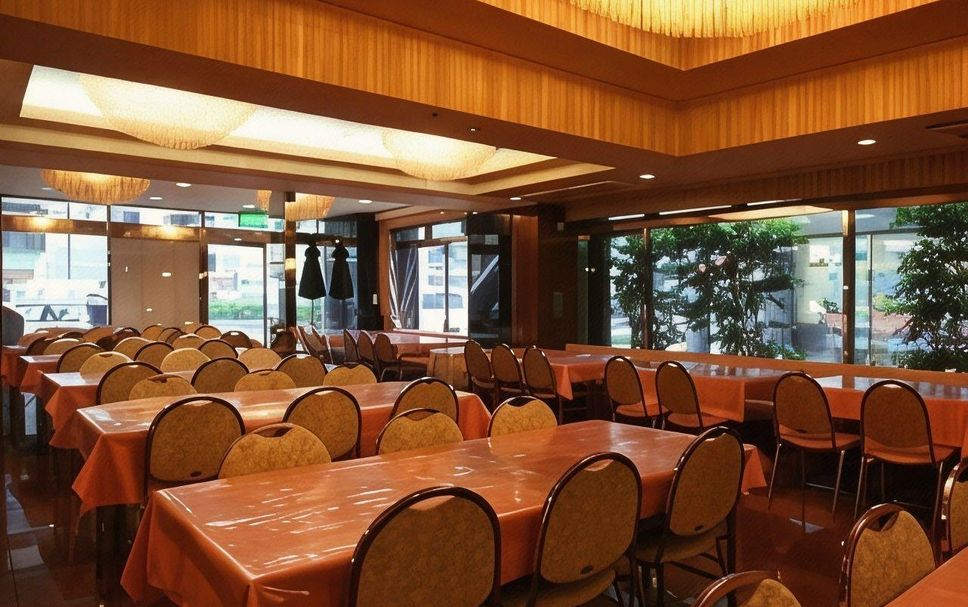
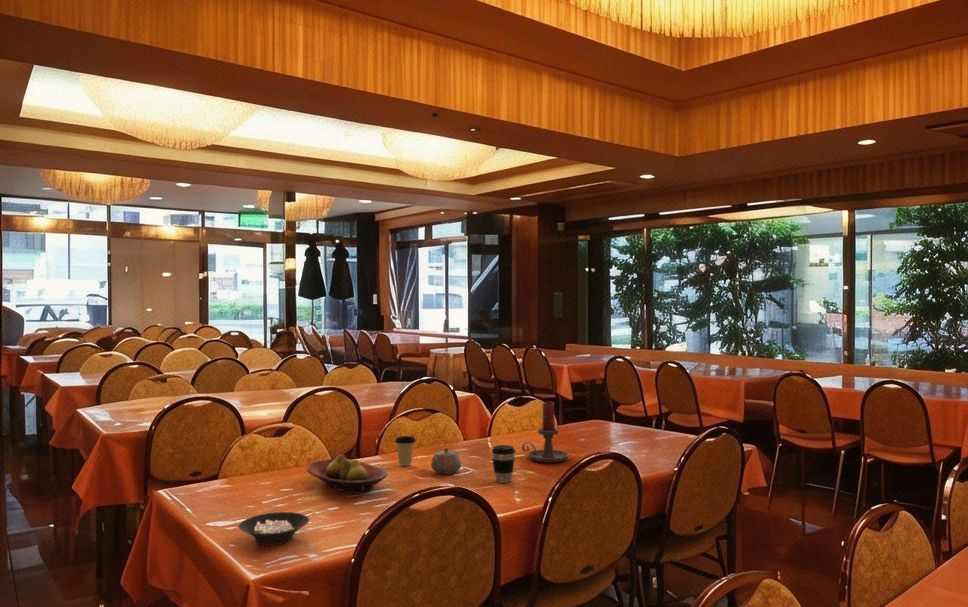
+ cereal bowl [237,511,311,546]
+ coffee cup [394,435,417,467]
+ teapot [430,446,462,475]
+ coffee cup [491,444,516,484]
+ candle holder [521,401,570,463]
+ fruit bowl [306,453,389,495]
